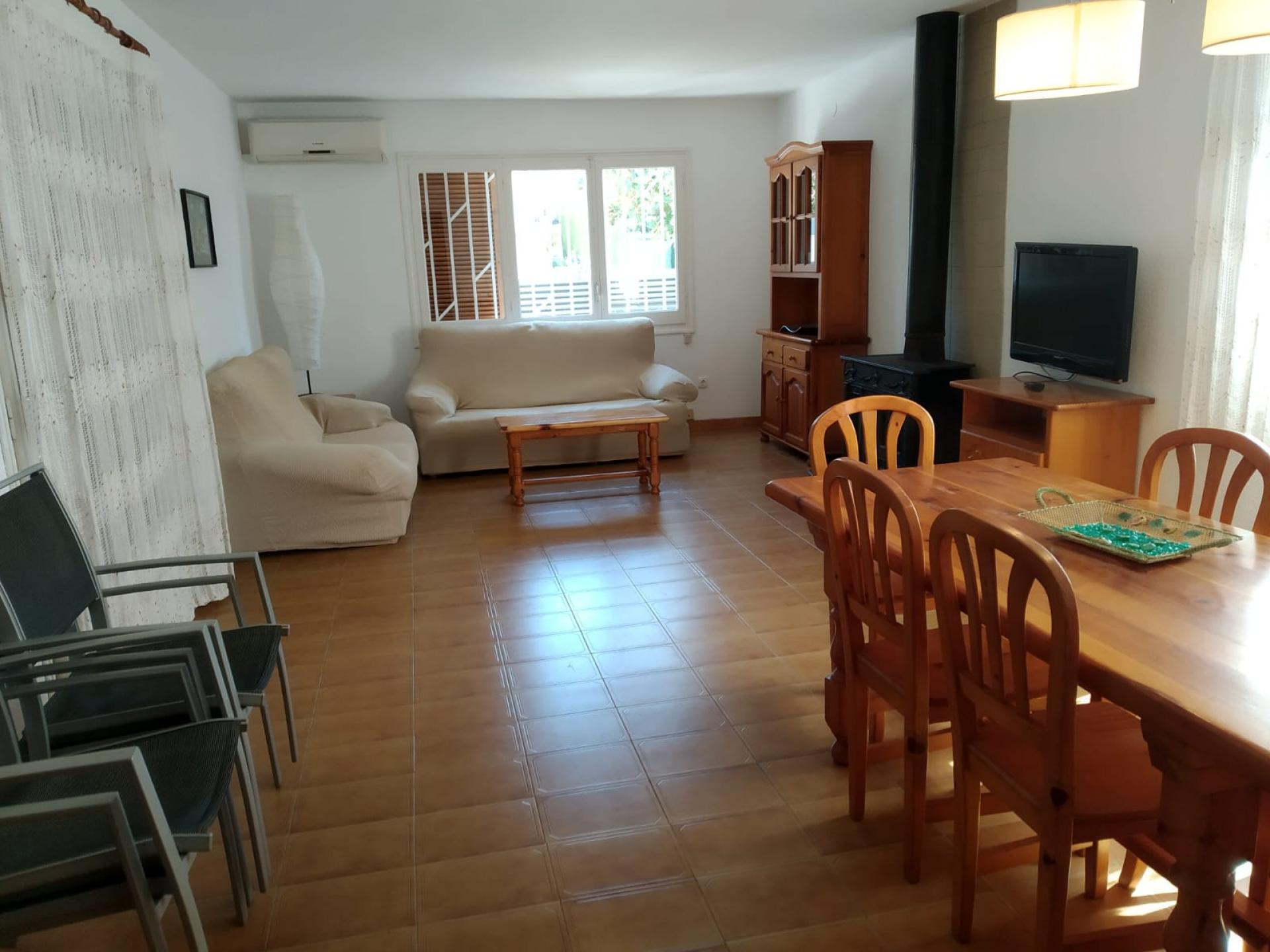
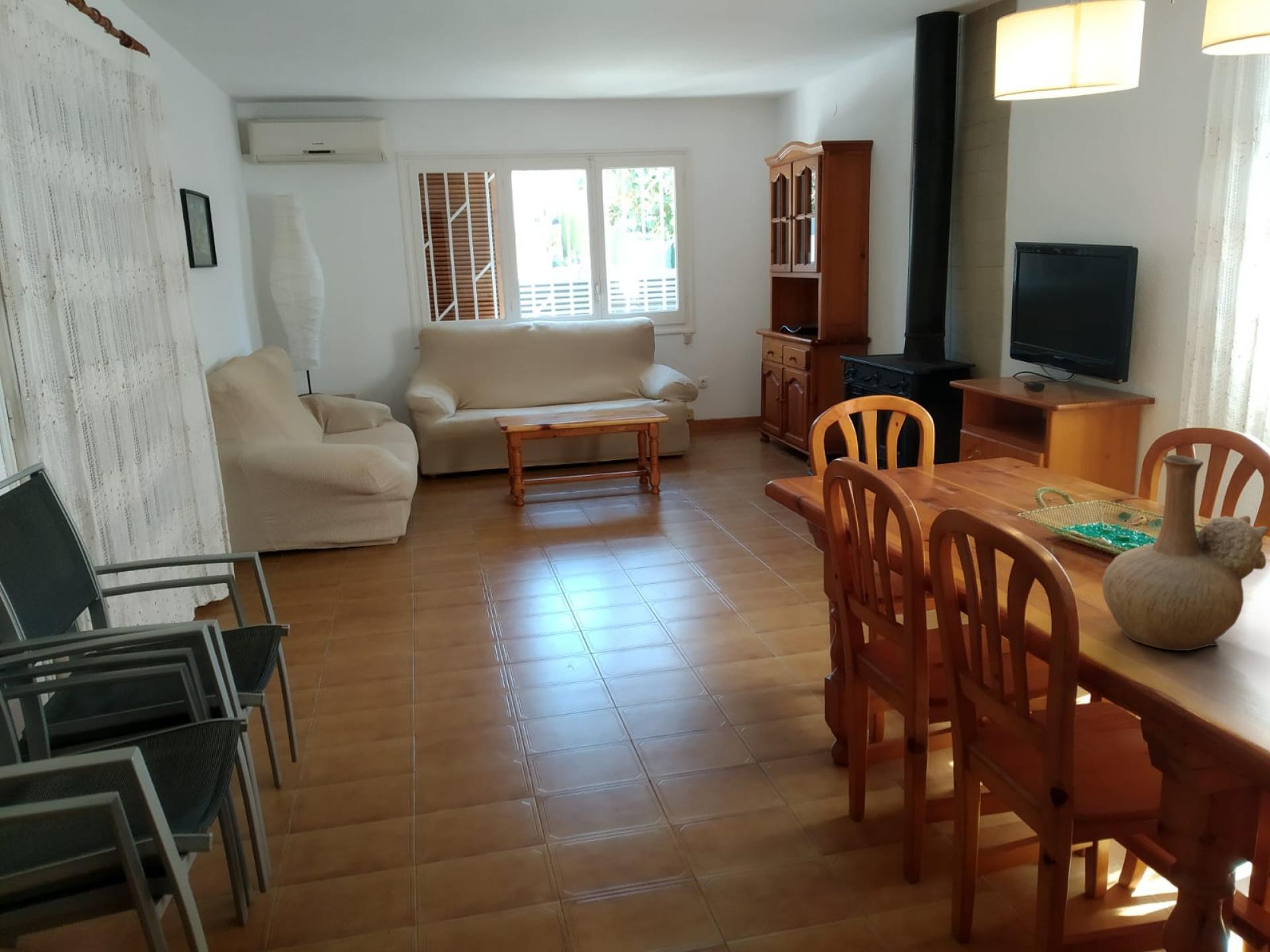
+ vase [1101,454,1269,651]
